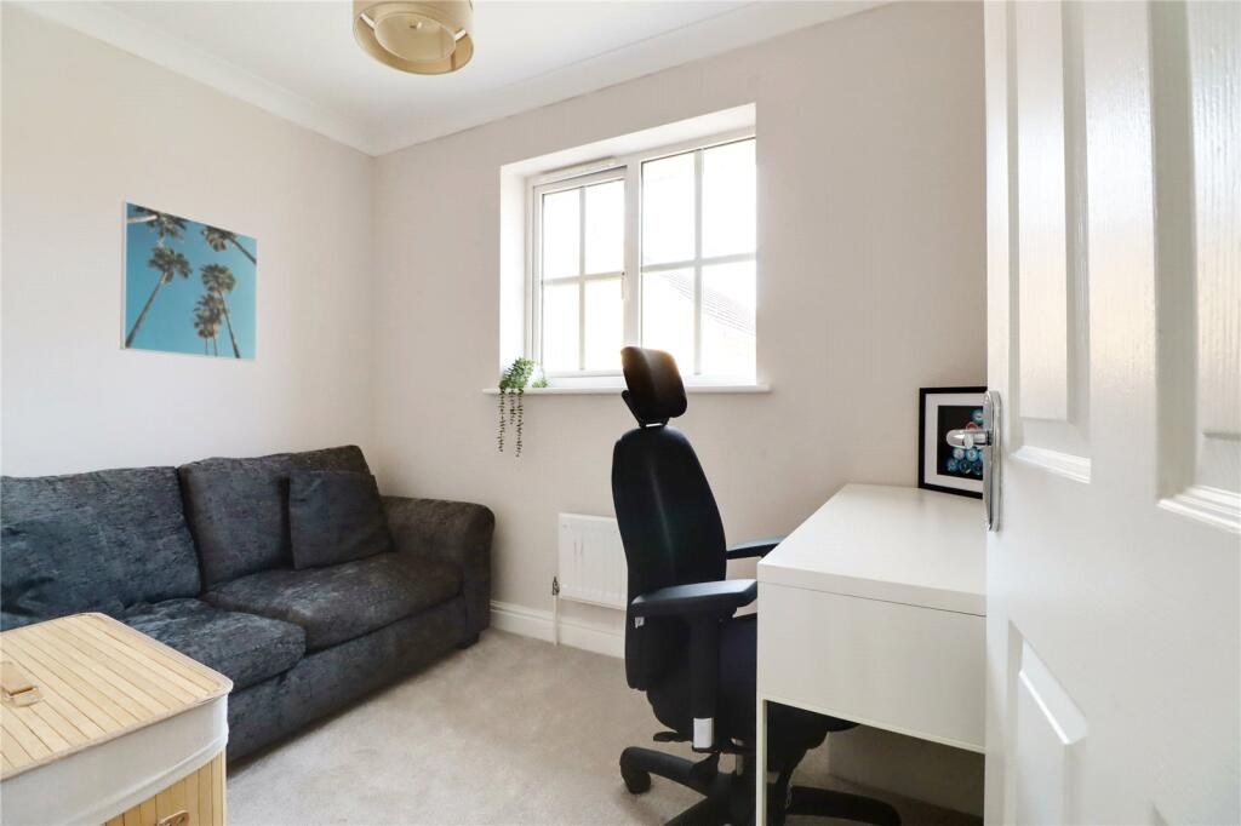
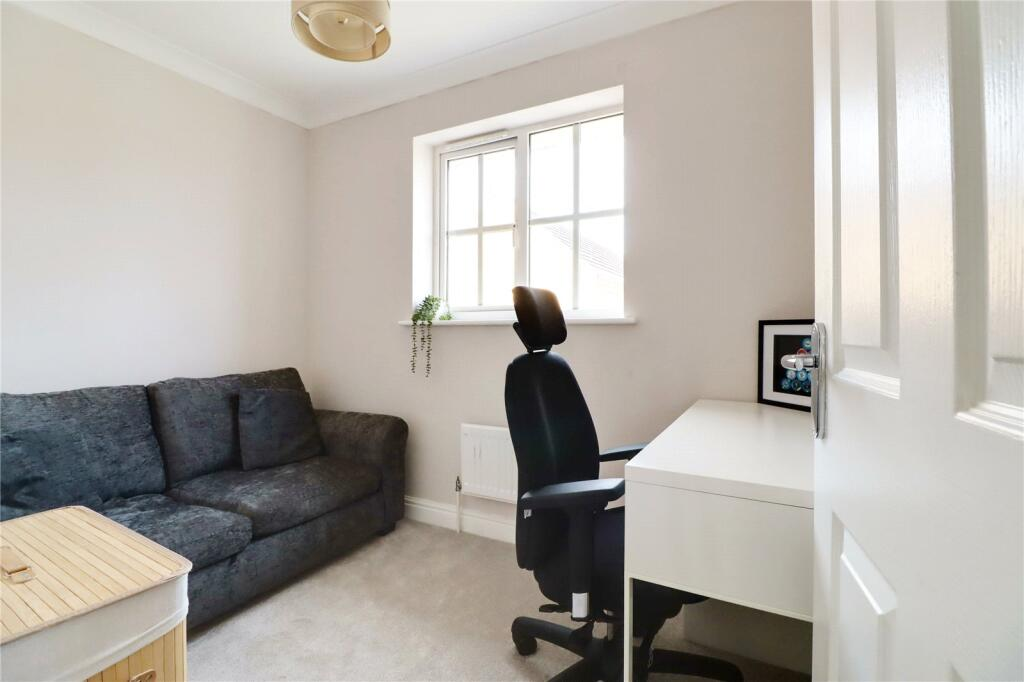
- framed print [119,200,259,362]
